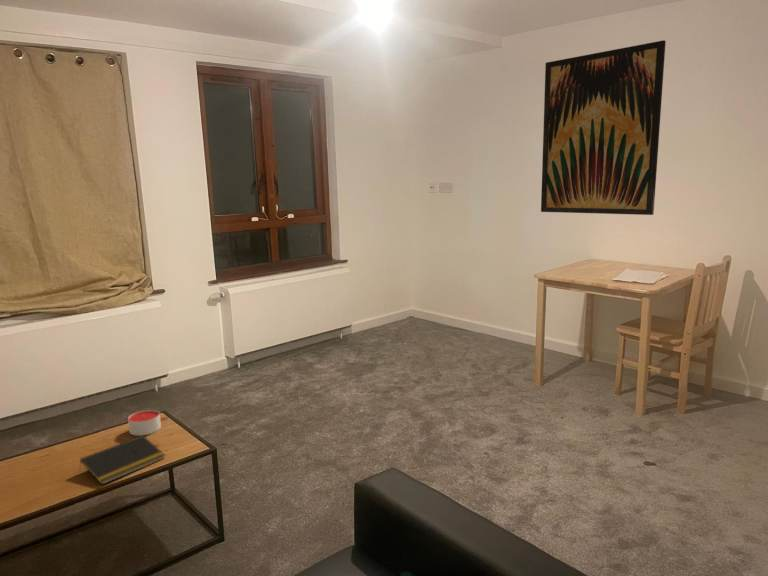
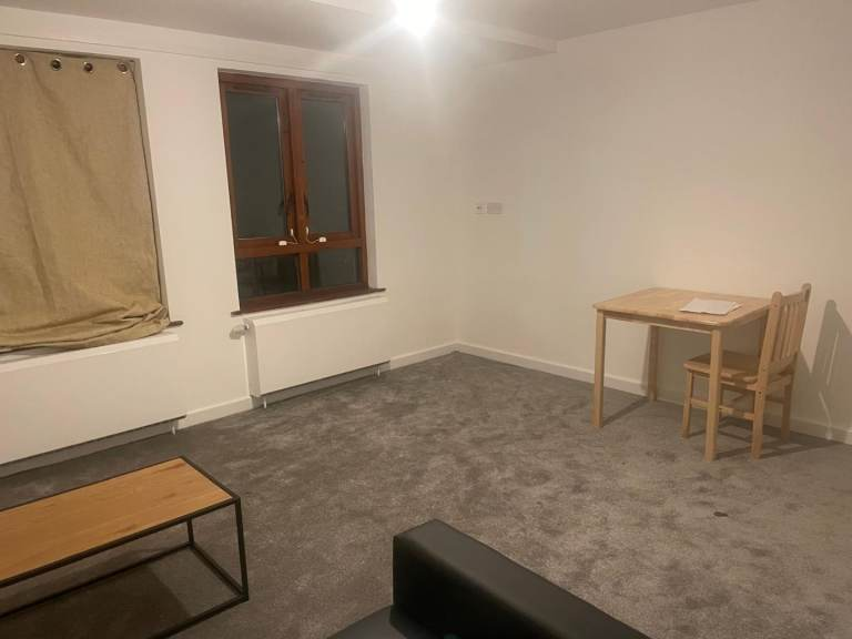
- wall art [540,39,667,216]
- candle [127,409,162,437]
- notepad [79,435,166,486]
